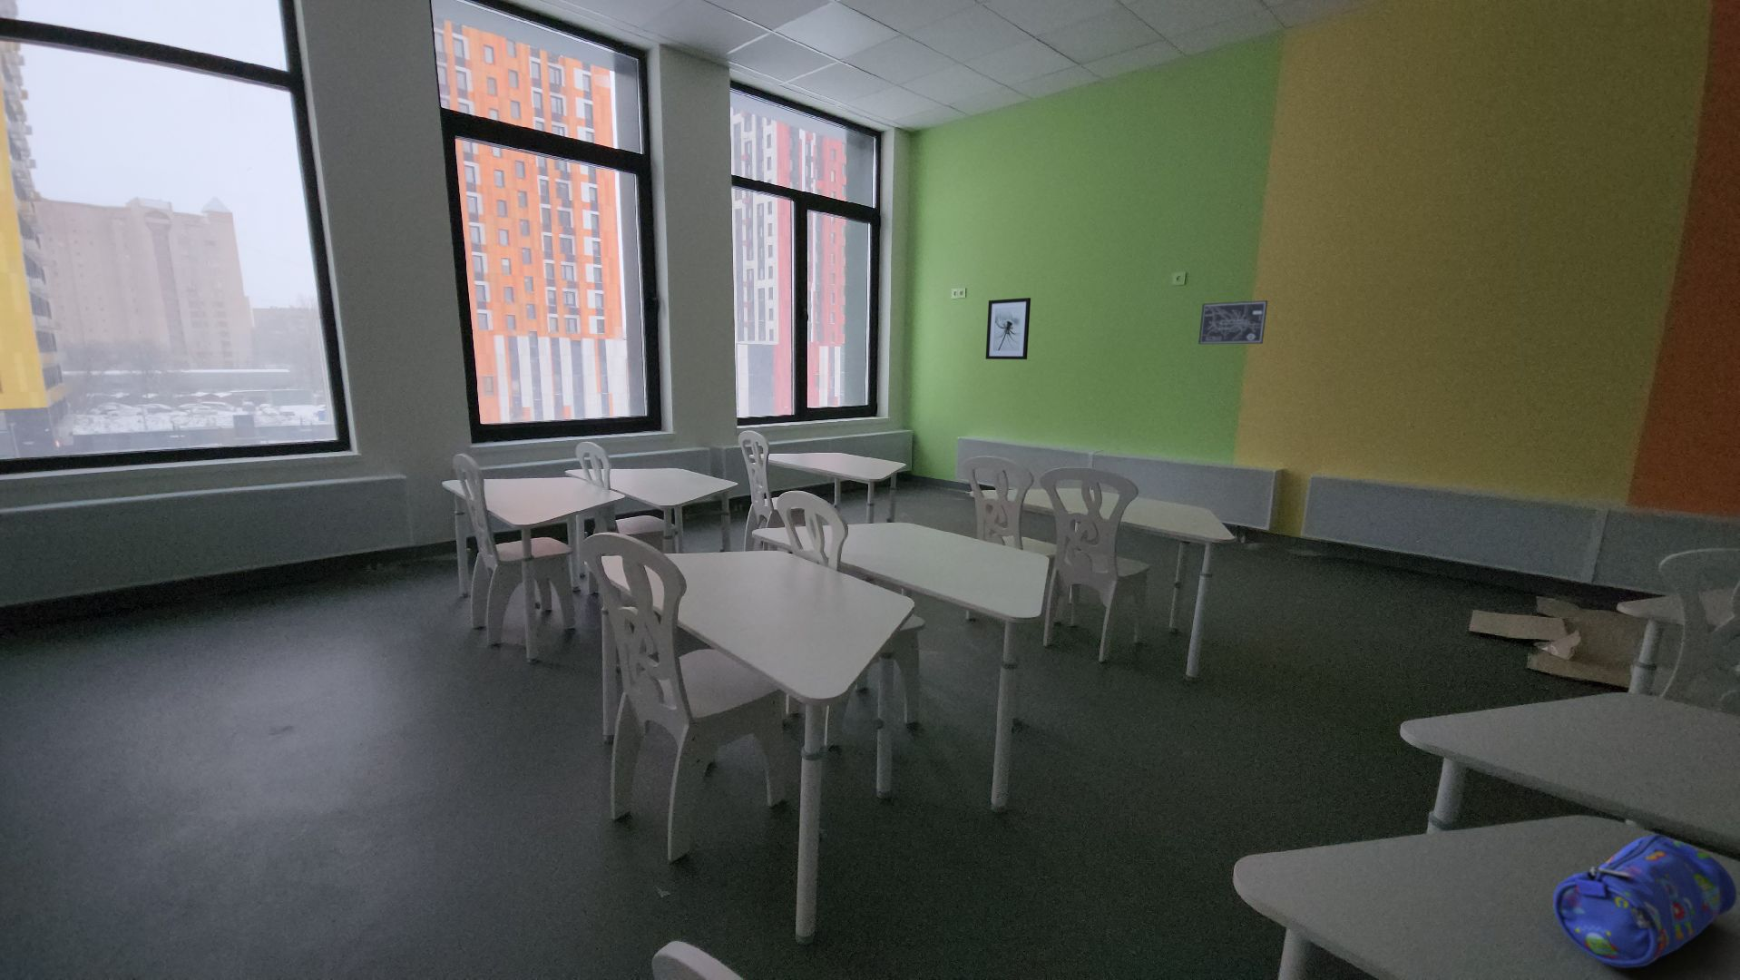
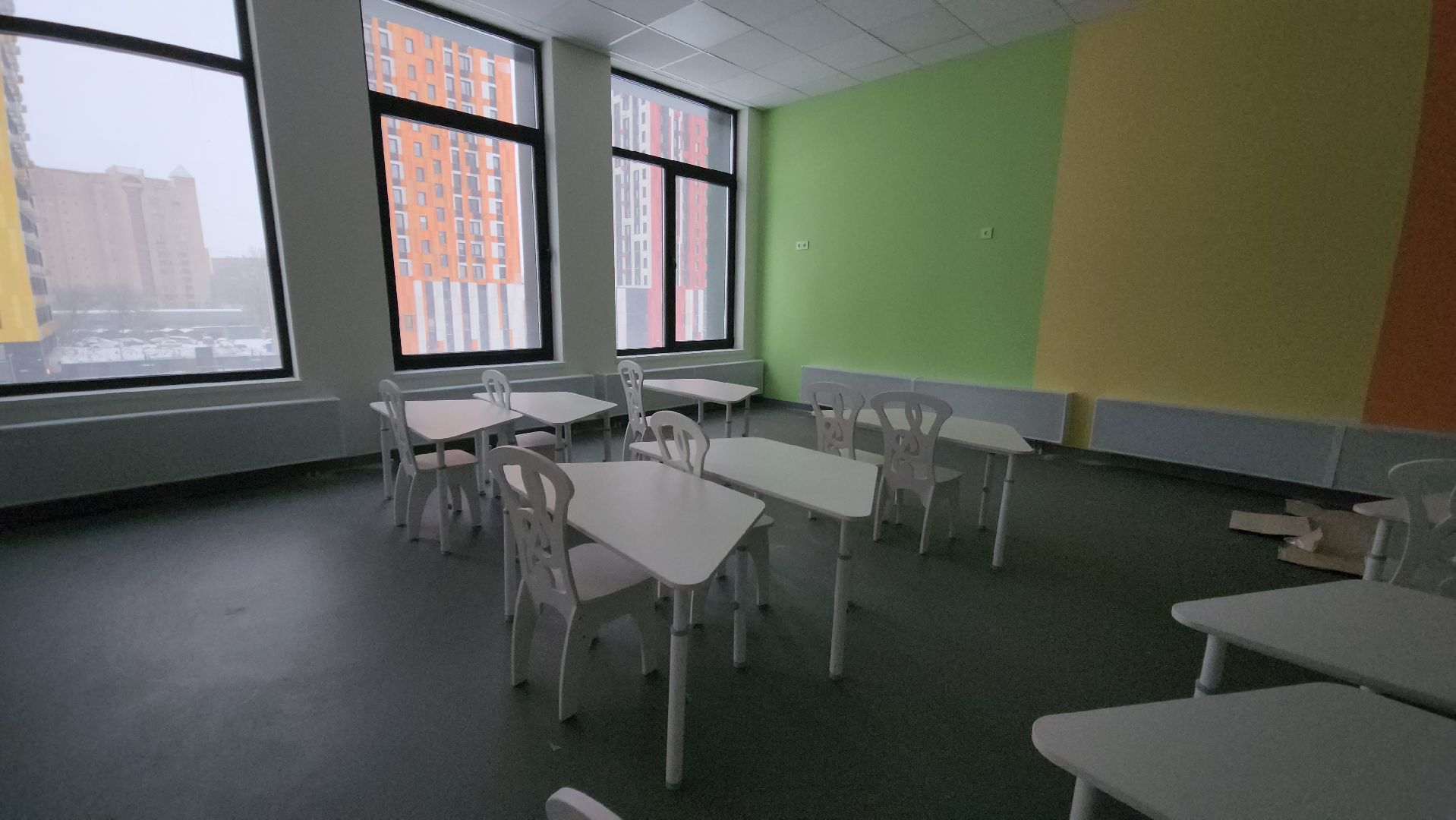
- pencil case [1552,833,1738,969]
- wall art [1197,300,1268,345]
- wall art [985,296,1031,360]
